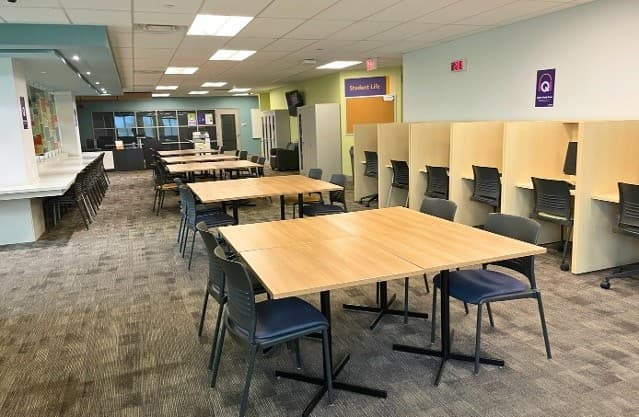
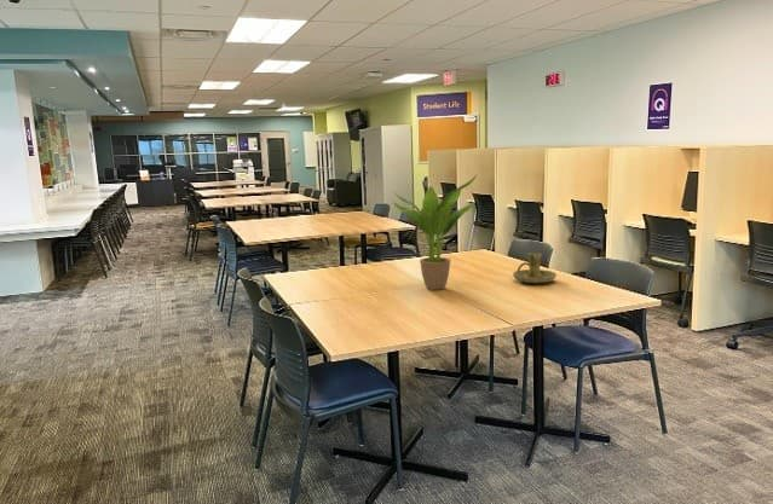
+ potted plant [392,174,478,291]
+ candle holder [512,251,558,284]
